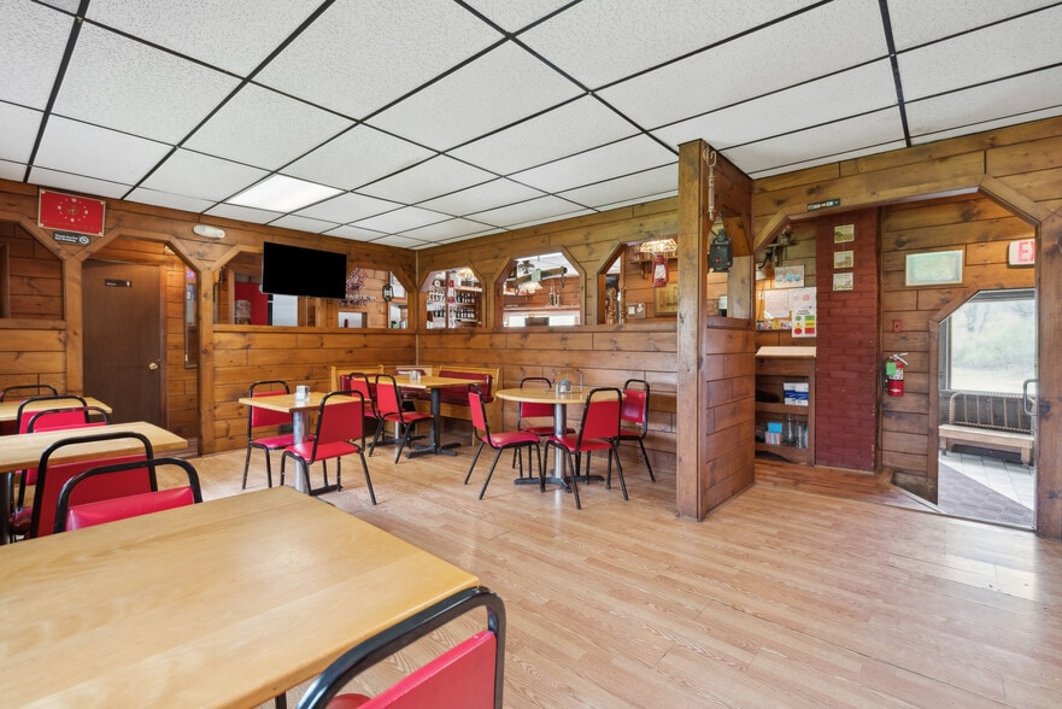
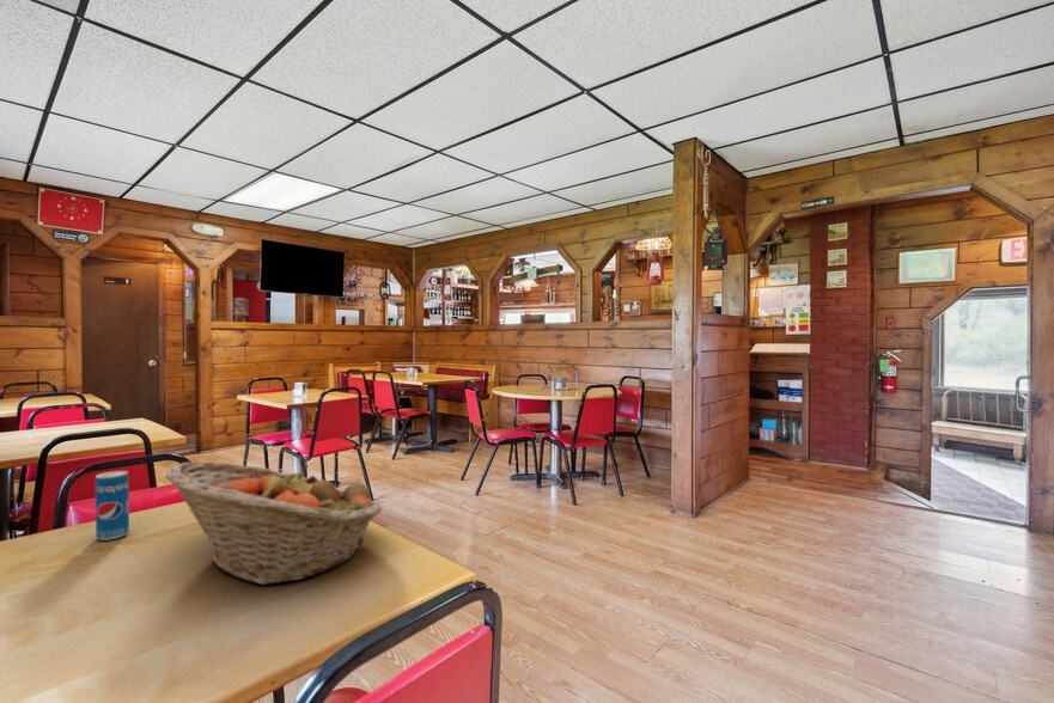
+ fruit basket [164,460,383,586]
+ beverage can [95,470,130,542]
